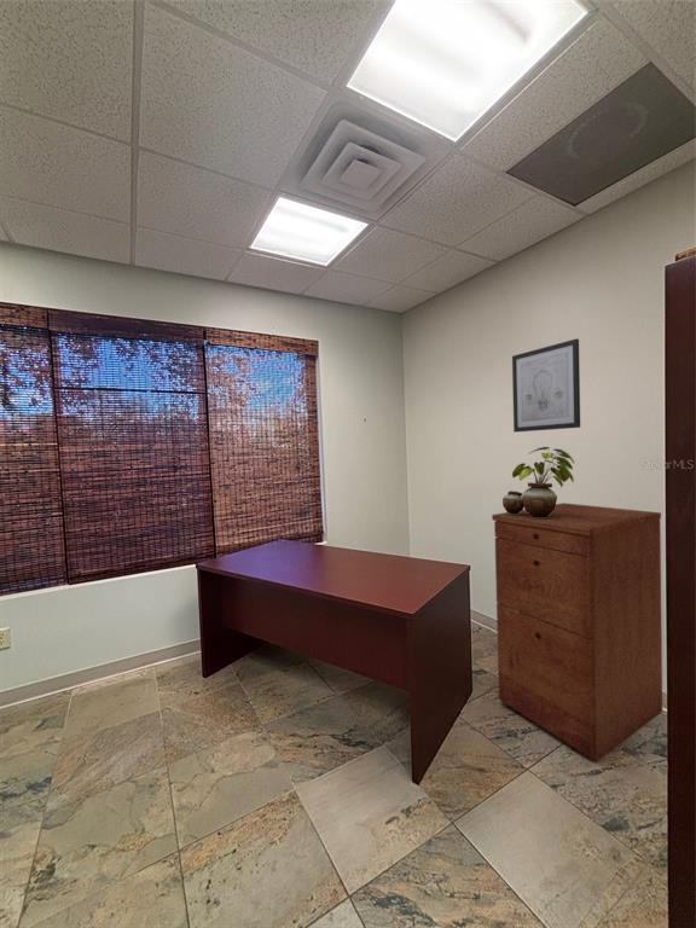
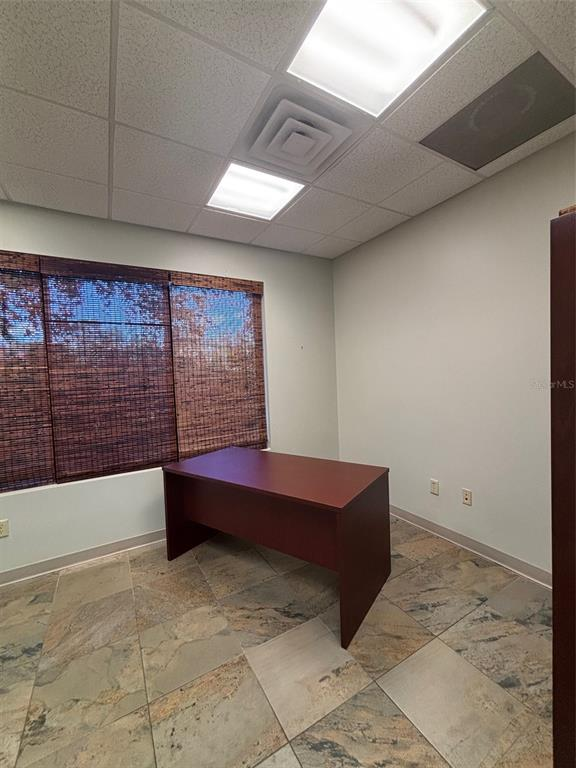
- wall art [511,337,581,434]
- filing cabinet [491,501,663,762]
- potted plant [501,446,575,517]
